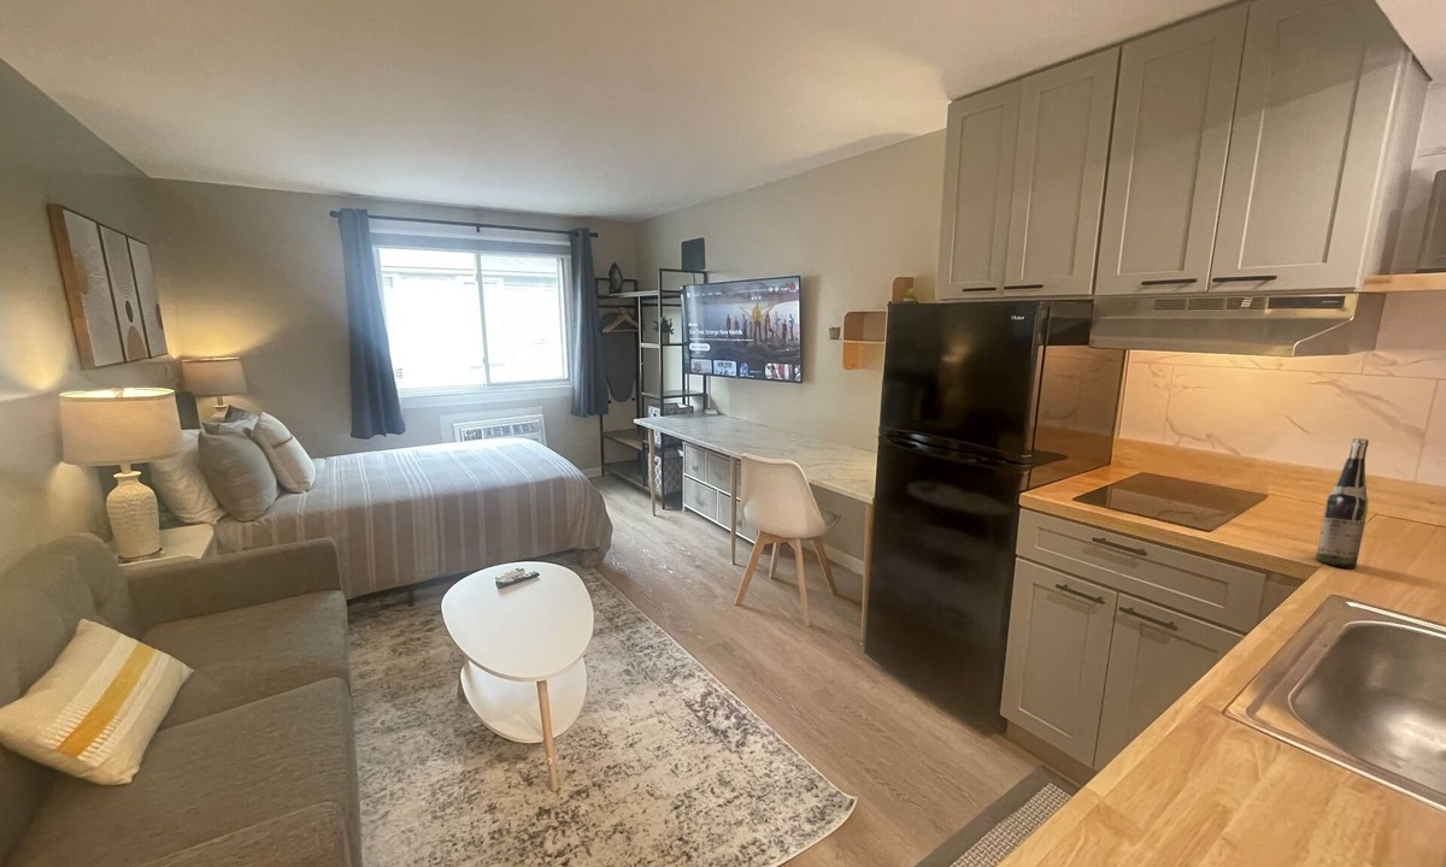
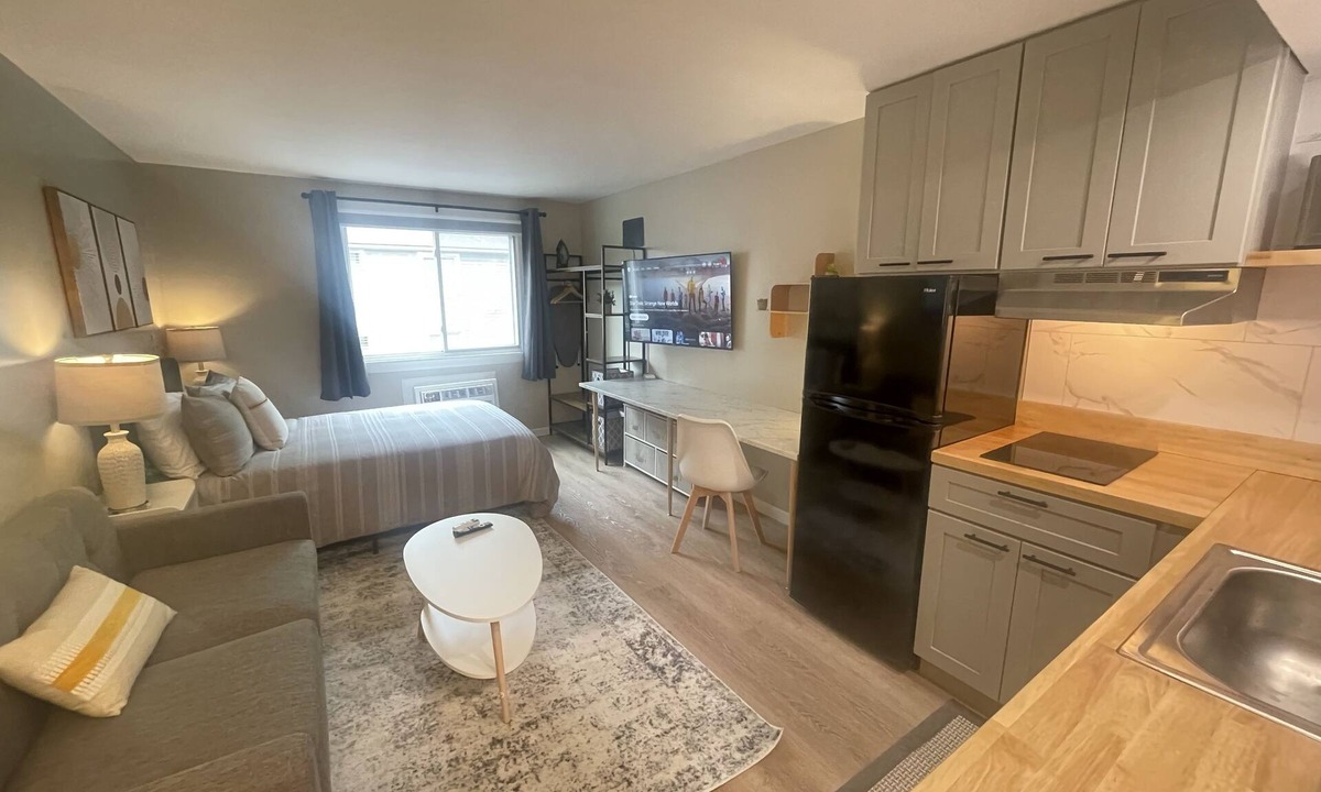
- wine bottle [1315,437,1370,570]
